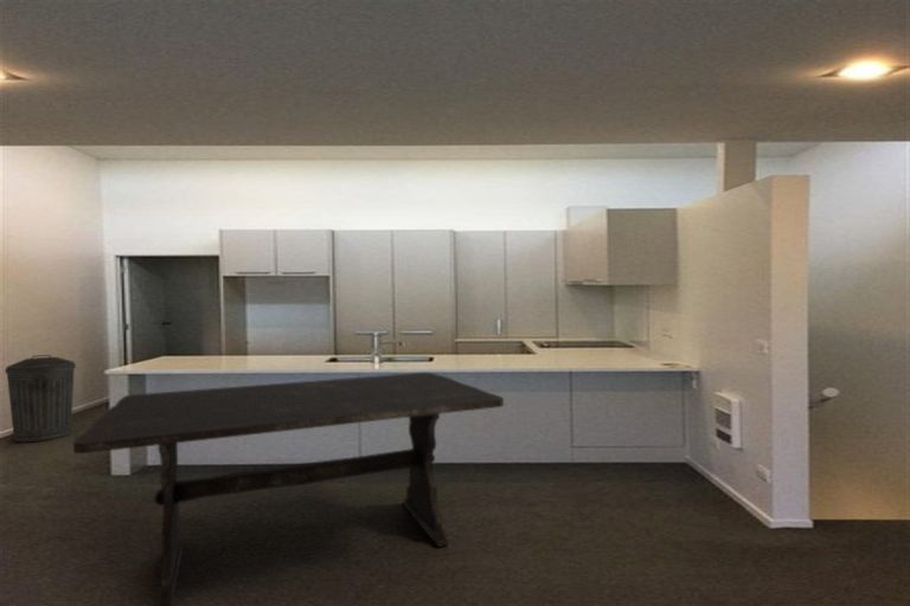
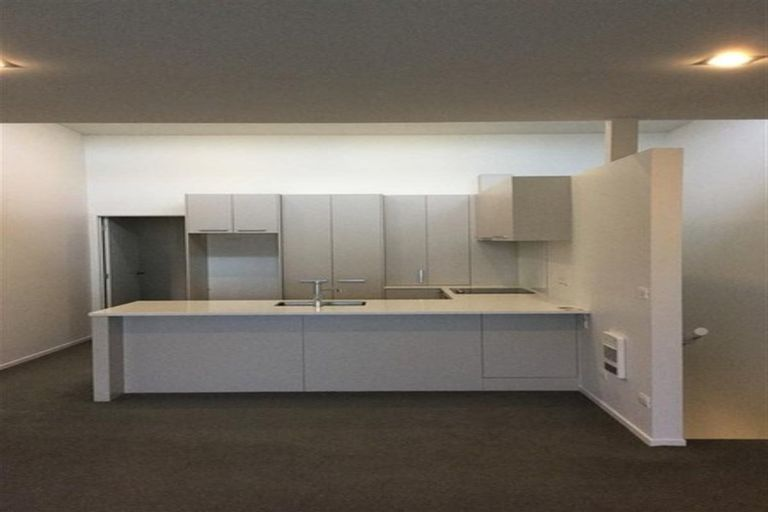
- trash can [4,354,77,443]
- dining table [72,372,505,606]
